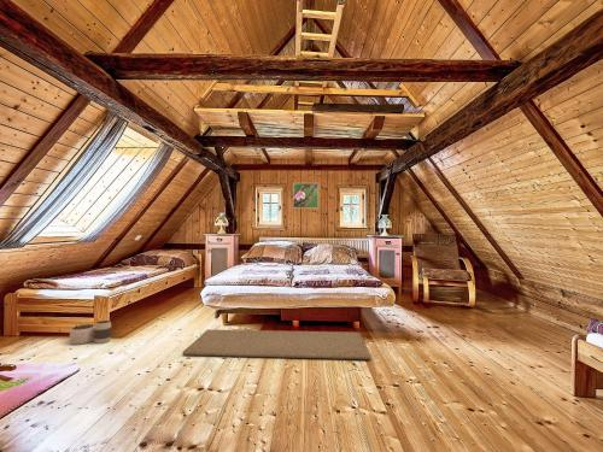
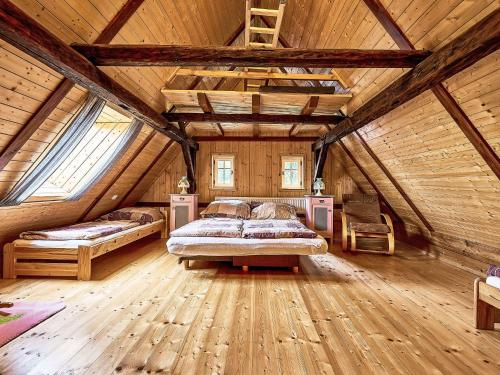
- rug [181,328,371,360]
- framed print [292,182,320,210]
- waste basket [69,319,112,346]
